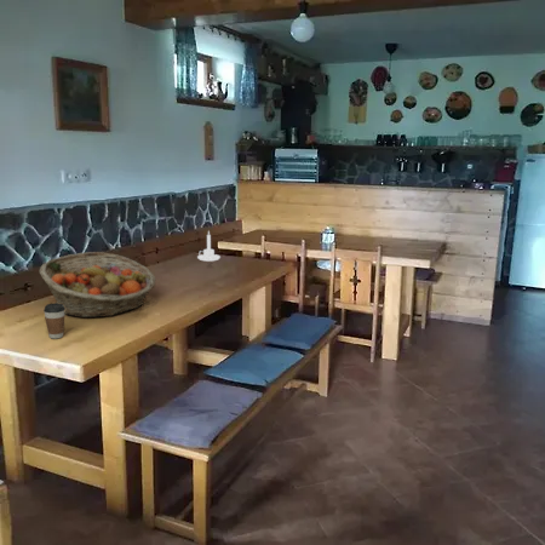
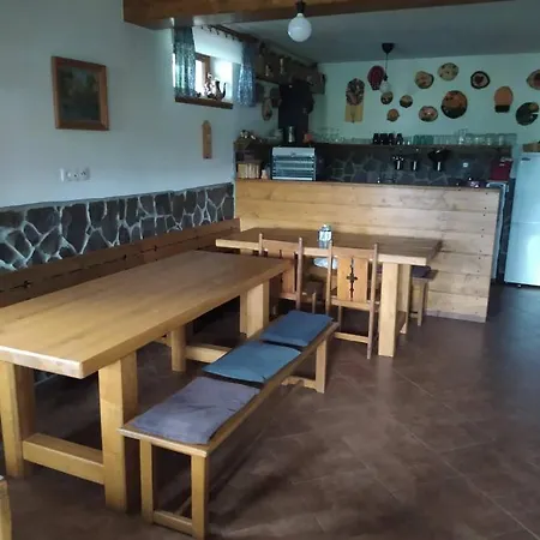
- coffee cup [42,302,65,340]
- candle holder [196,230,222,262]
- fruit basket [39,251,156,319]
